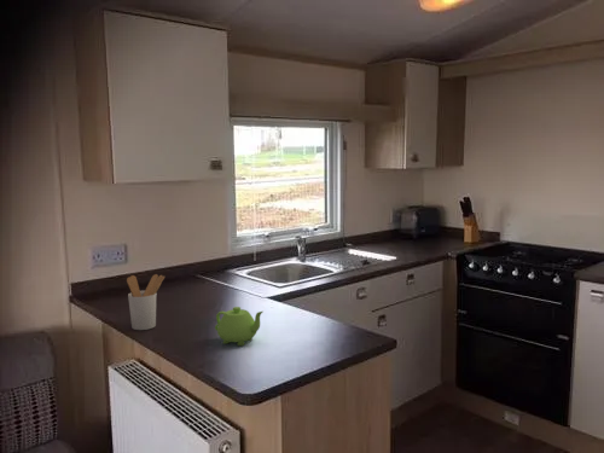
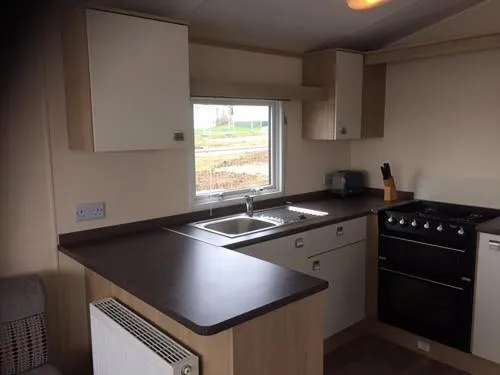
- utensil holder [126,273,165,331]
- teapot [214,306,263,347]
